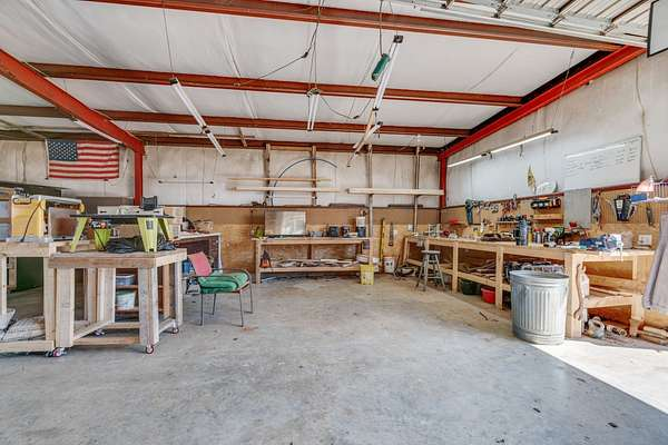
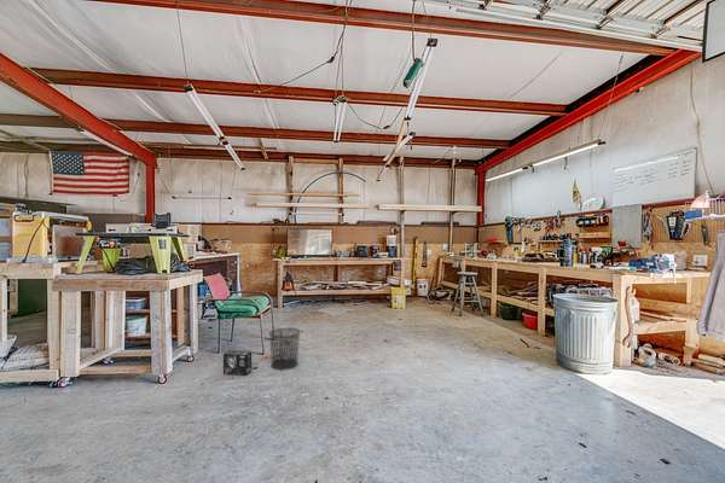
+ box [222,349,253,377]
+ waste bin [267,327,302,371]
